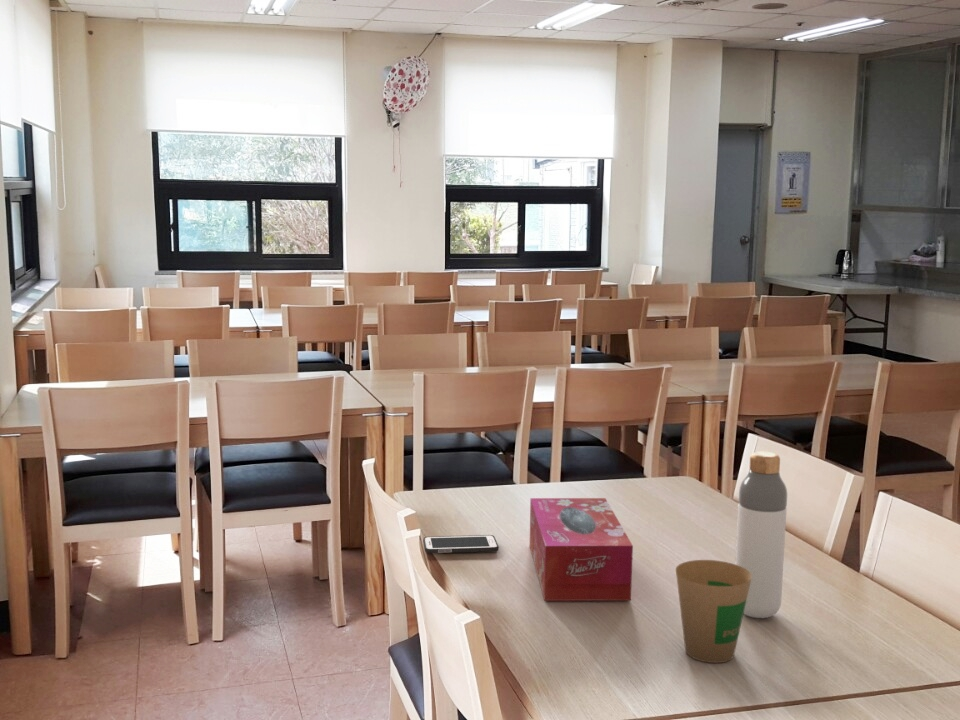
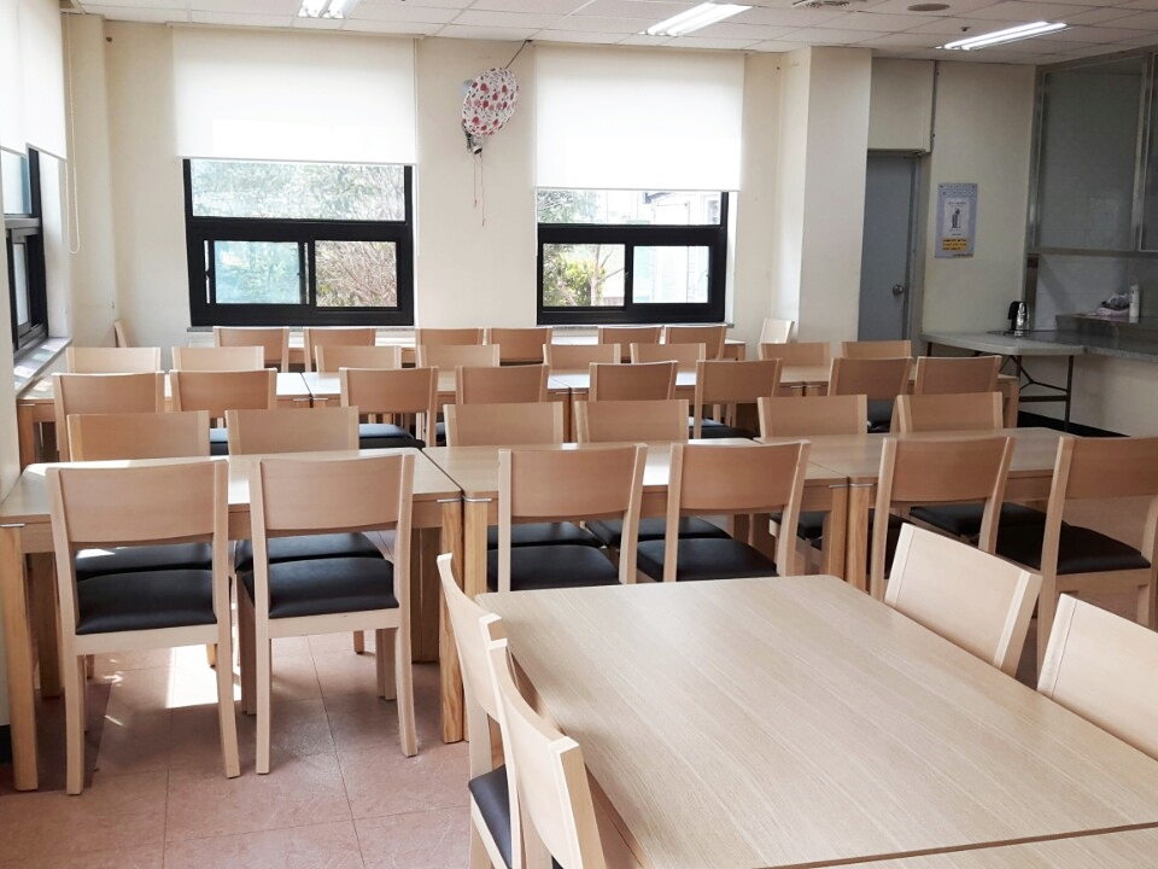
- paper cup [675,559,752,664]
- cell phone [422,534,499,554]
- bottle [735,451,788,619]
- tissue box [529,497,634,602]
